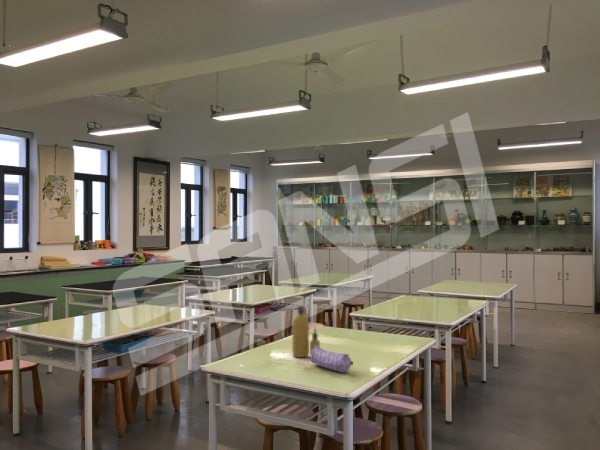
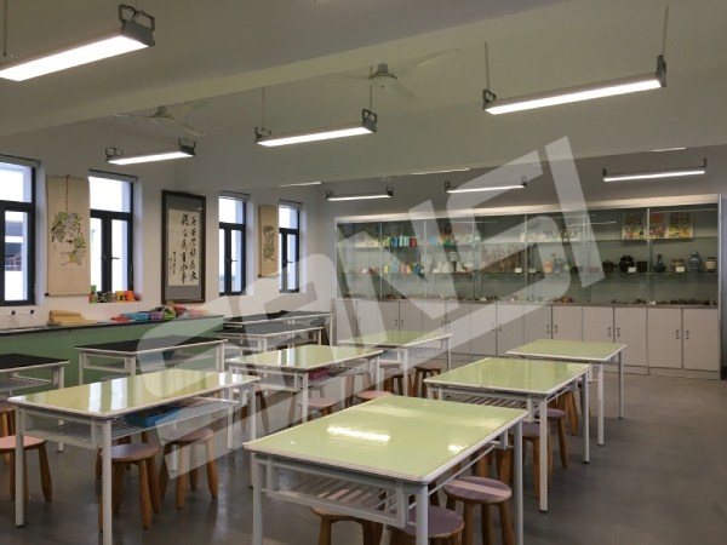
- bottle [291,305,321,359]
- pencil case [310,346,354,374]
